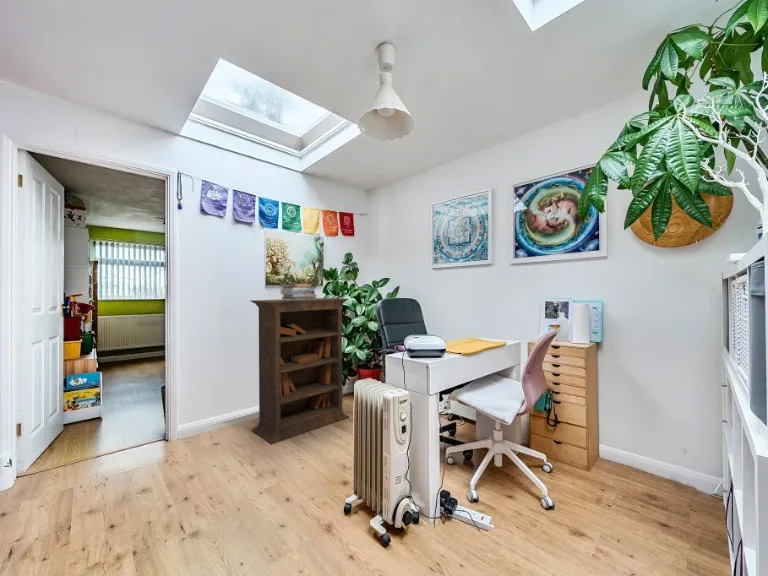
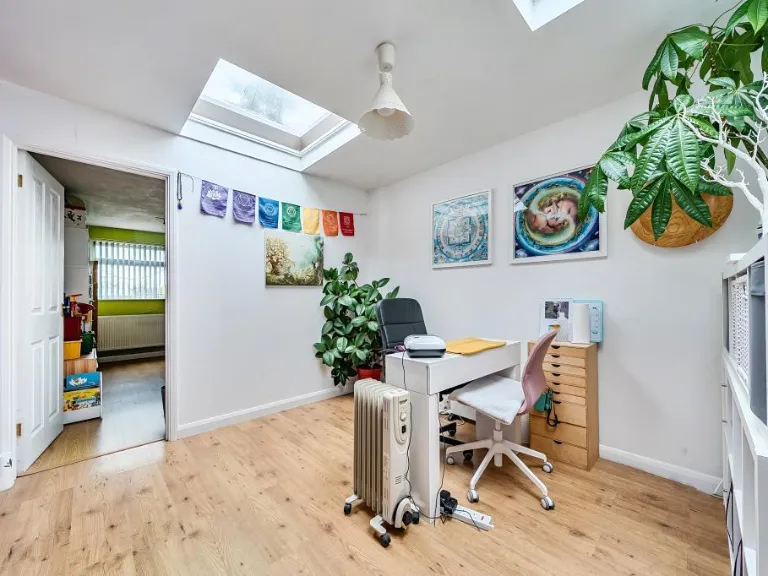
- book stack [278,283,317,300]
- bookcase [249,297,350,446]
